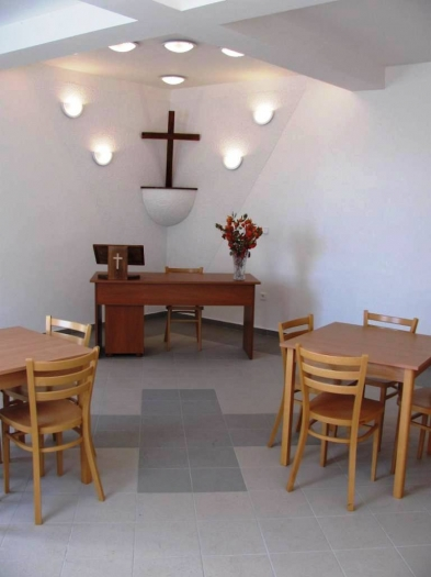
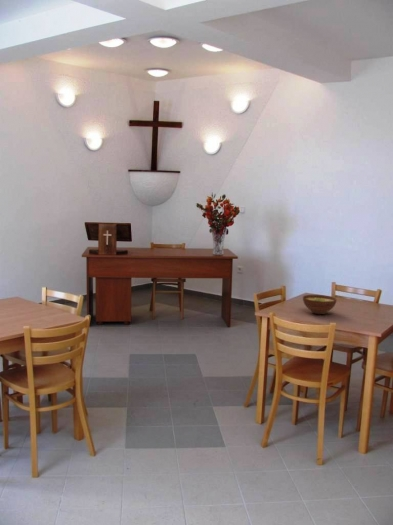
+ bowl [302,294,338,315]
